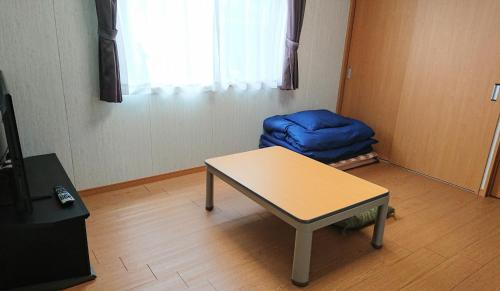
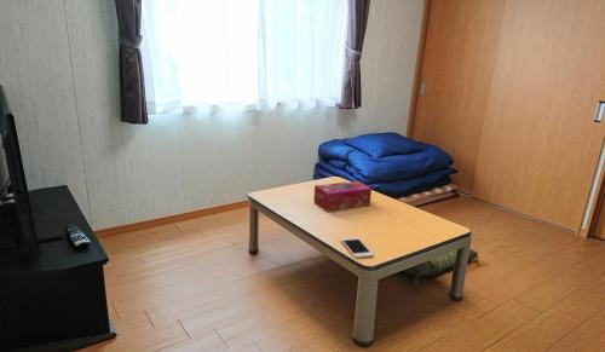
+ tissue box [312,180,373,212]
+ cell phone [340,236,375,260]
